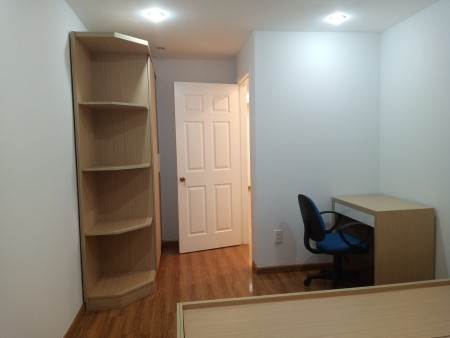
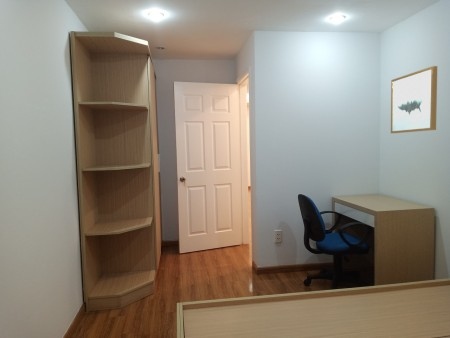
+ wall art [390,65,438,134]
